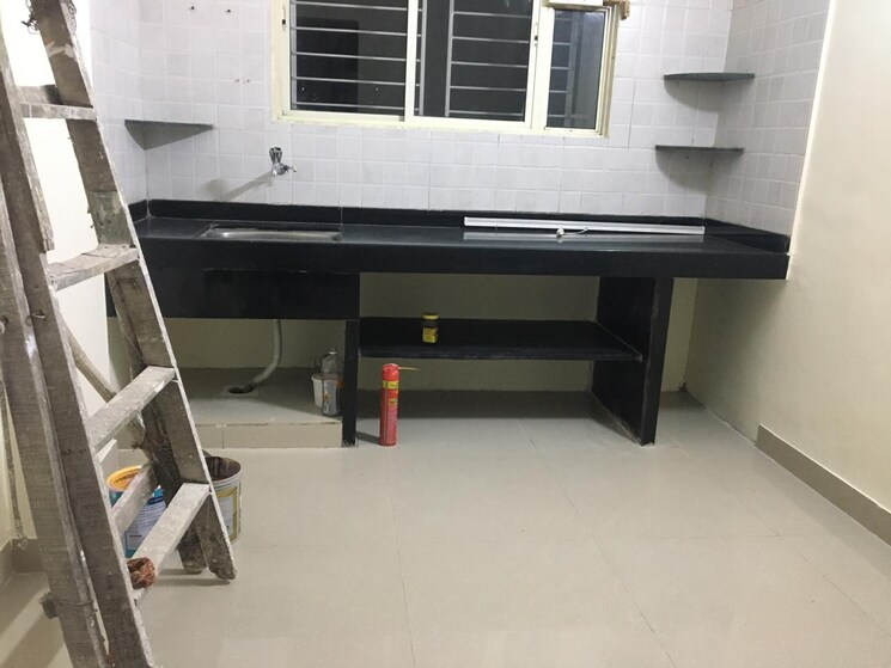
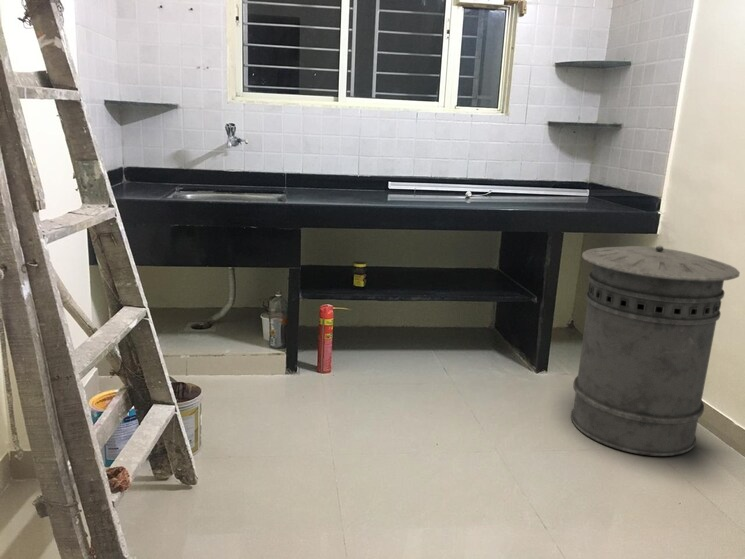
+ trash can [570,244,741,457]
